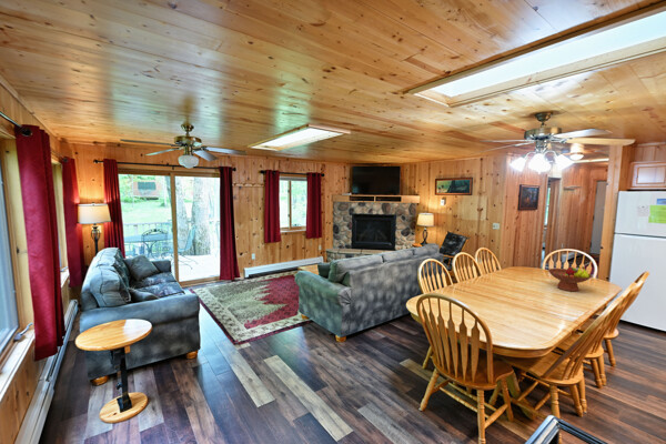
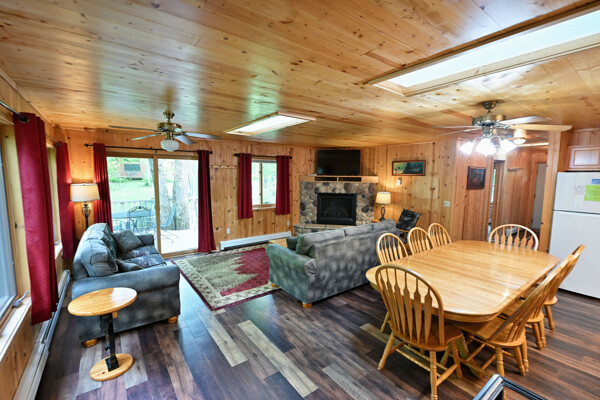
- fruit bowl [547,264,593,293]
